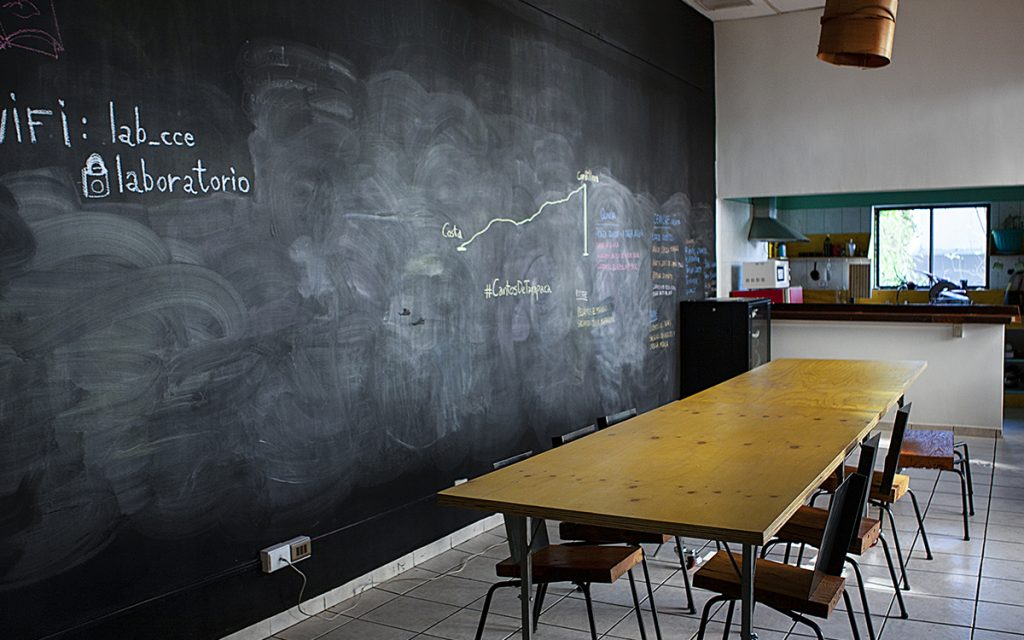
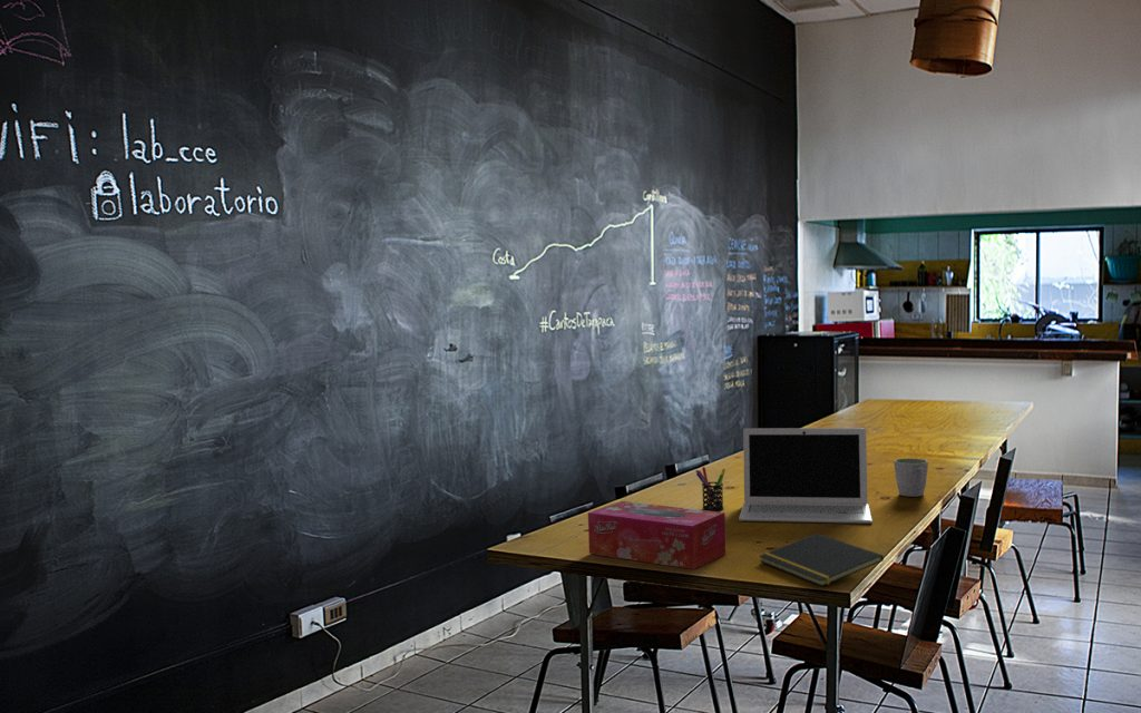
+ mug [893,457,929,498]
+ notepad [758,533,885,587]
+ pen holder [695,466,726,511]
+ laptop [738,427,874,525]
+ tissue box [587,500,726,570]
